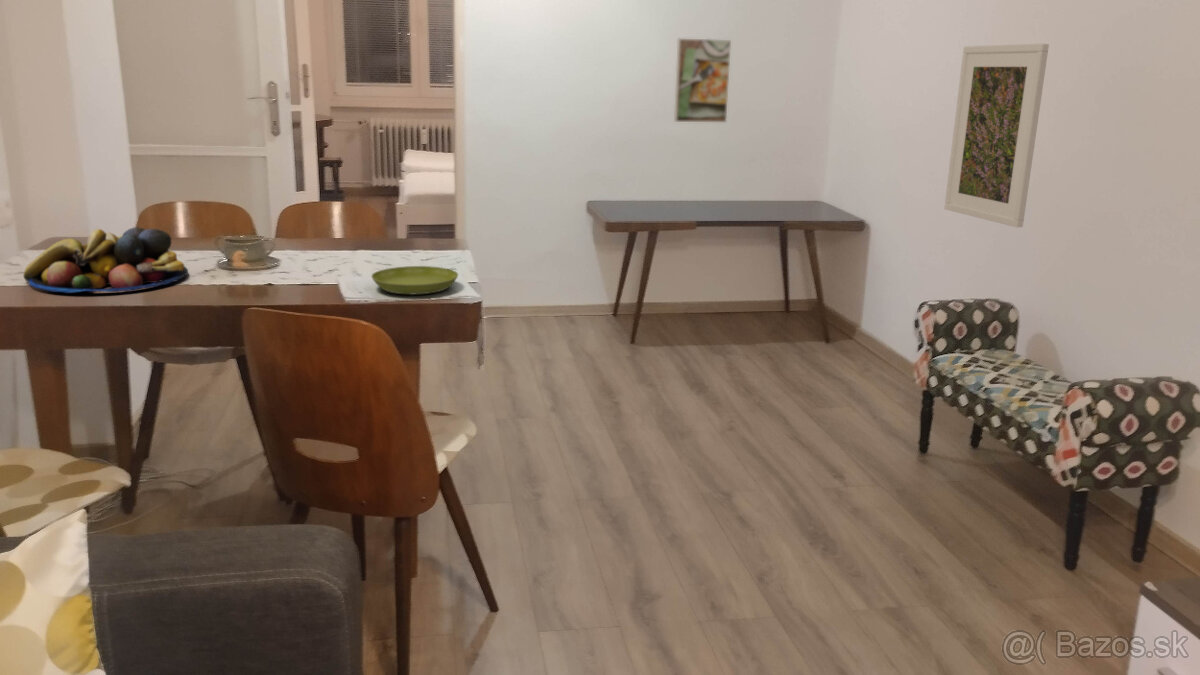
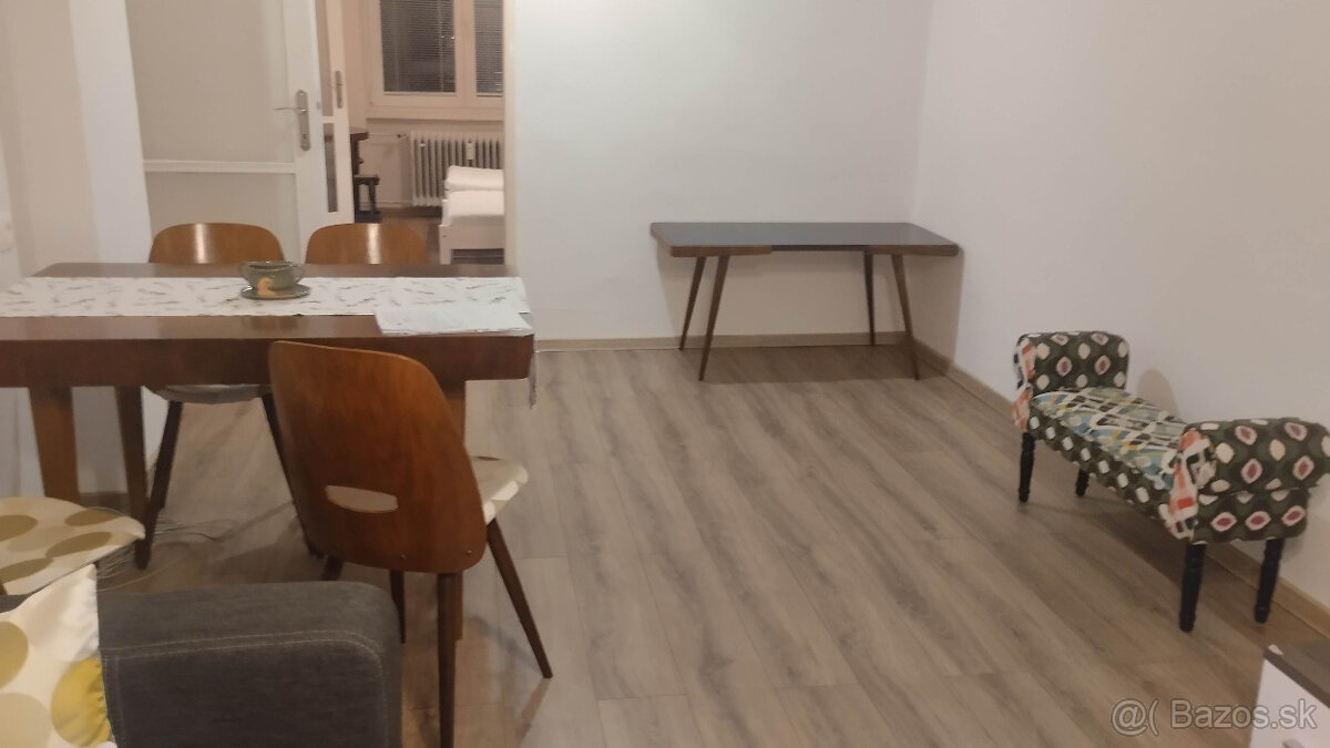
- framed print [943,43,1050,228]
- fruit bowl [22,226,189,294]
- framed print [673,38,732,123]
- saucer [370,265,459,296]
